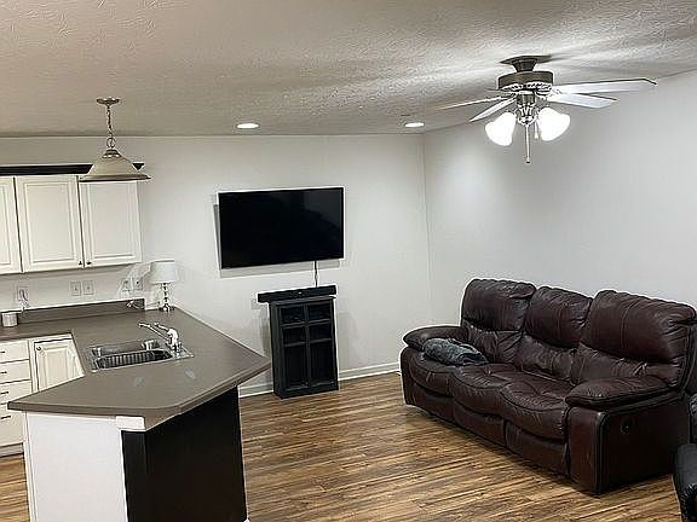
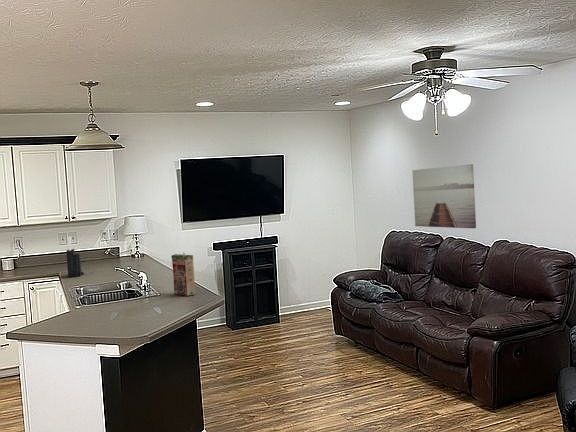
+ cereal box [170,252,196,297]
+ wall art [411,163,477,229]
+ knife block [65,236,85,278]
